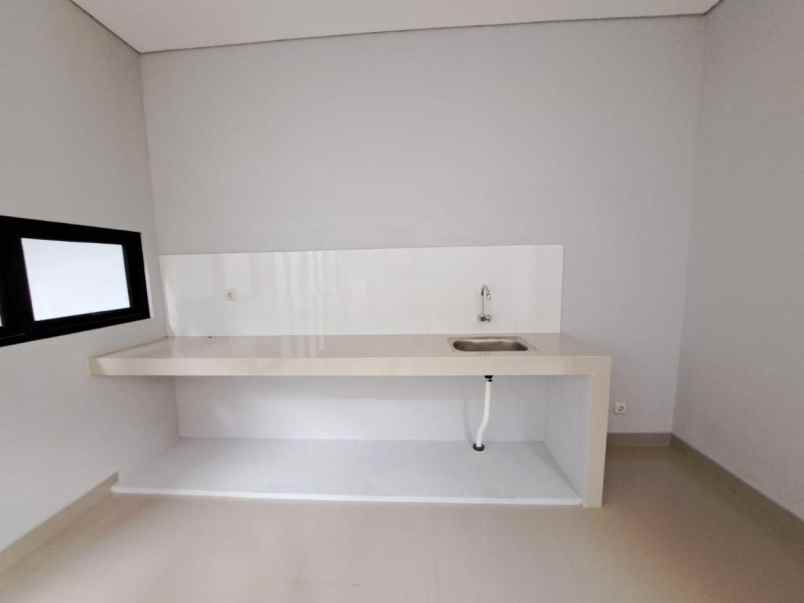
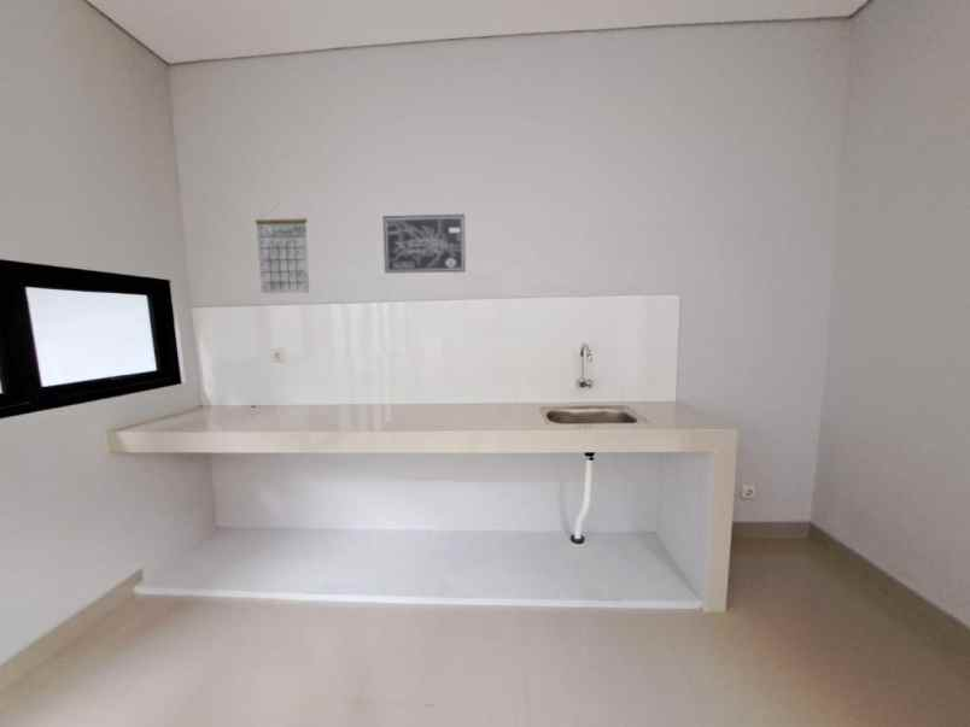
+ calendar [255,203,310,294]
+ wall art [381,213,467,274]
